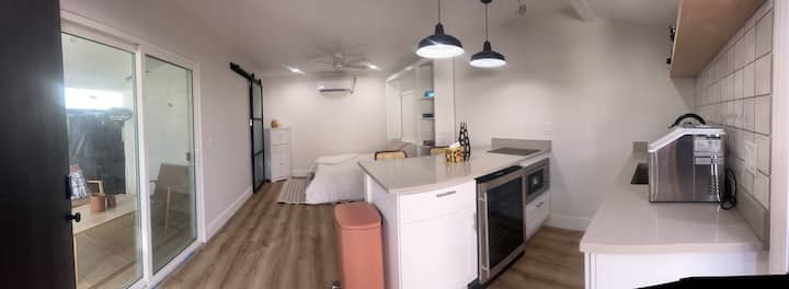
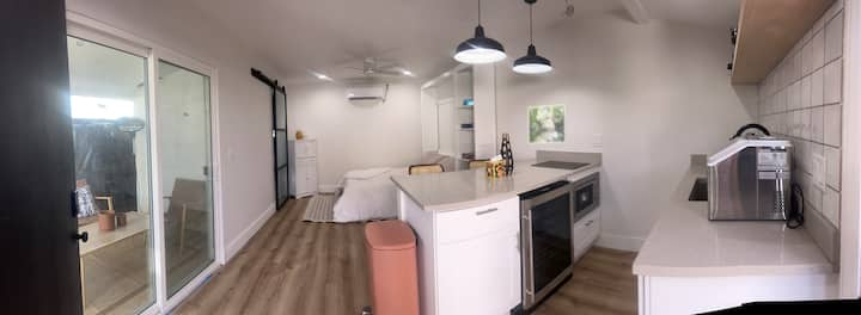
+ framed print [527,103,568,144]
